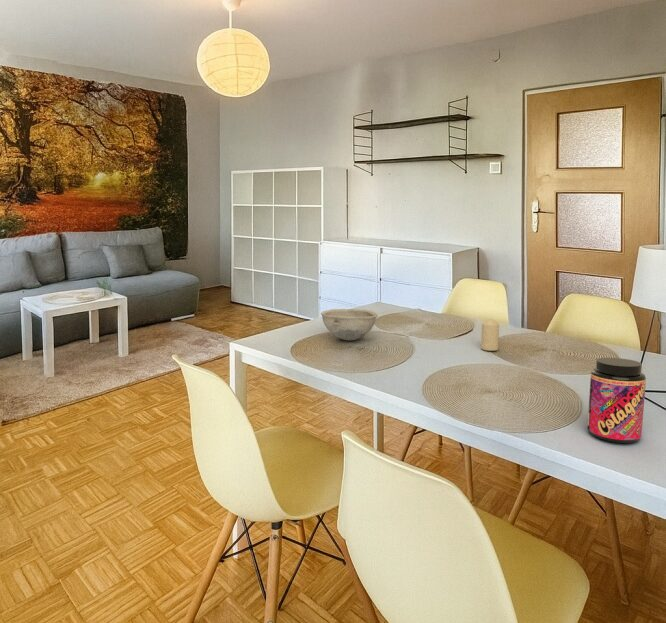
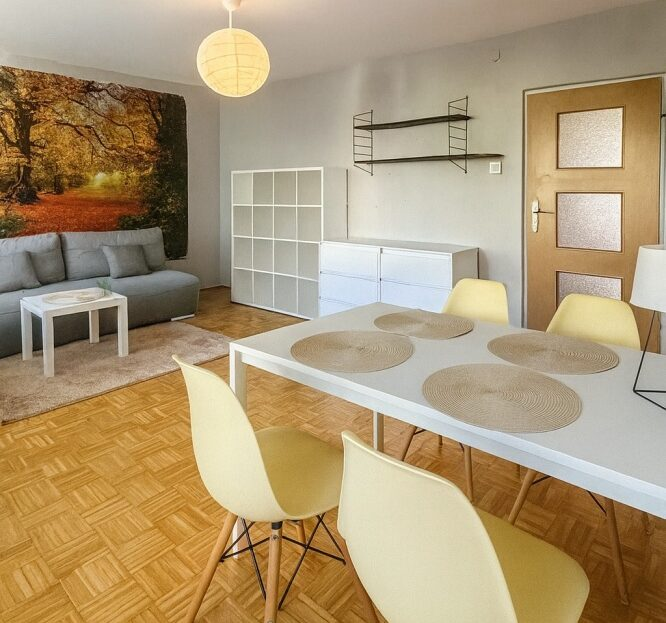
- bowl [320,308,379,341]
- jar [587,357,647,444]
- candle [480,318,500,352]
